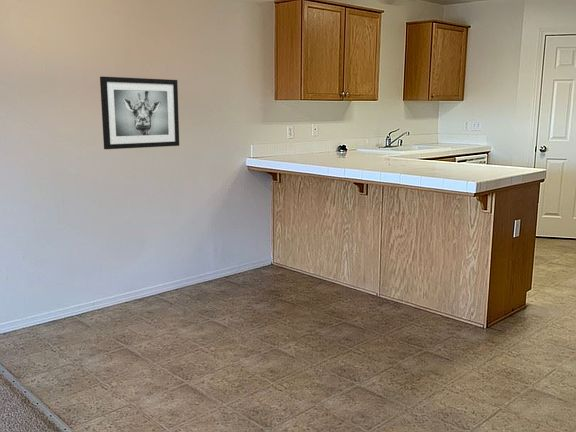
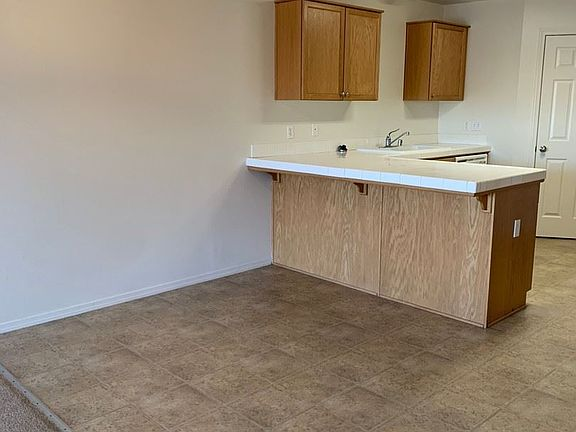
- wall art [99,76,180,150]
